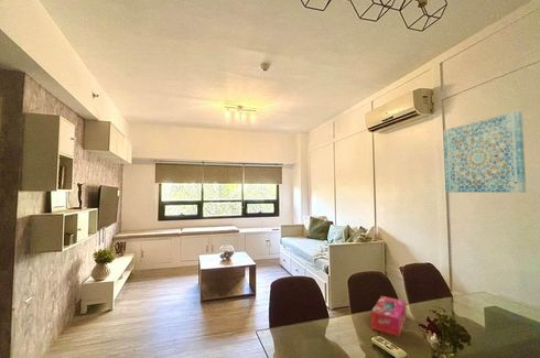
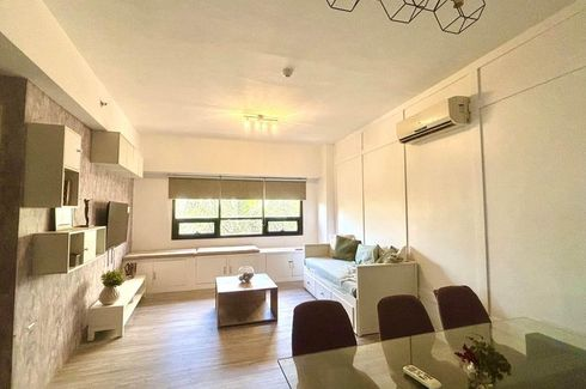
- wall art [443,110,527,193]
- tissue box [370,295,408,337]
